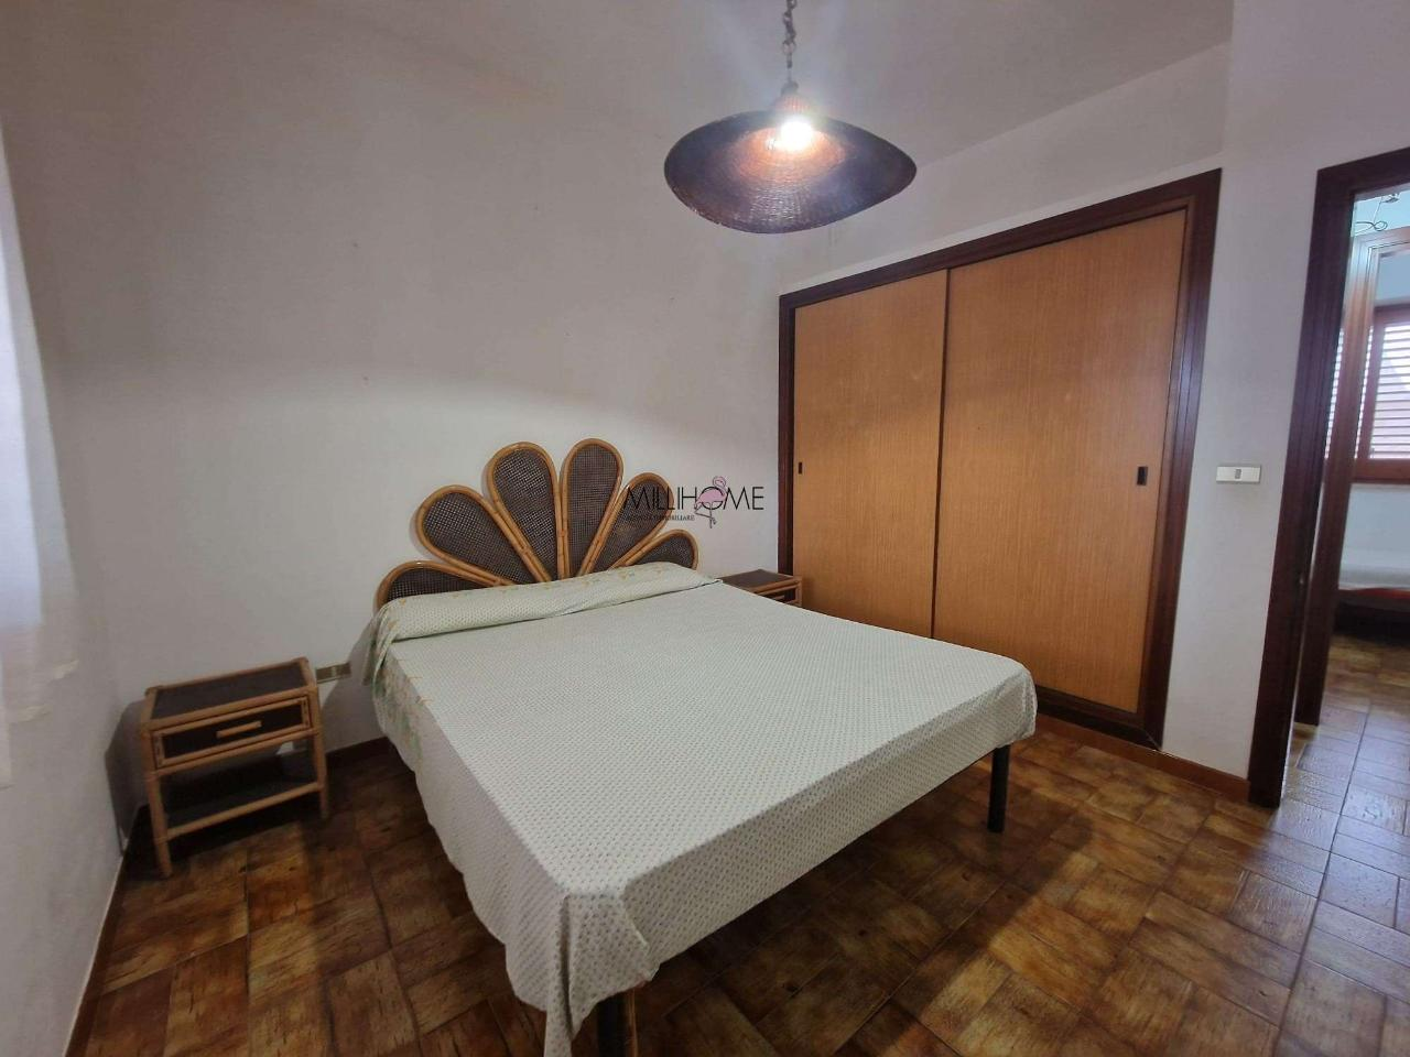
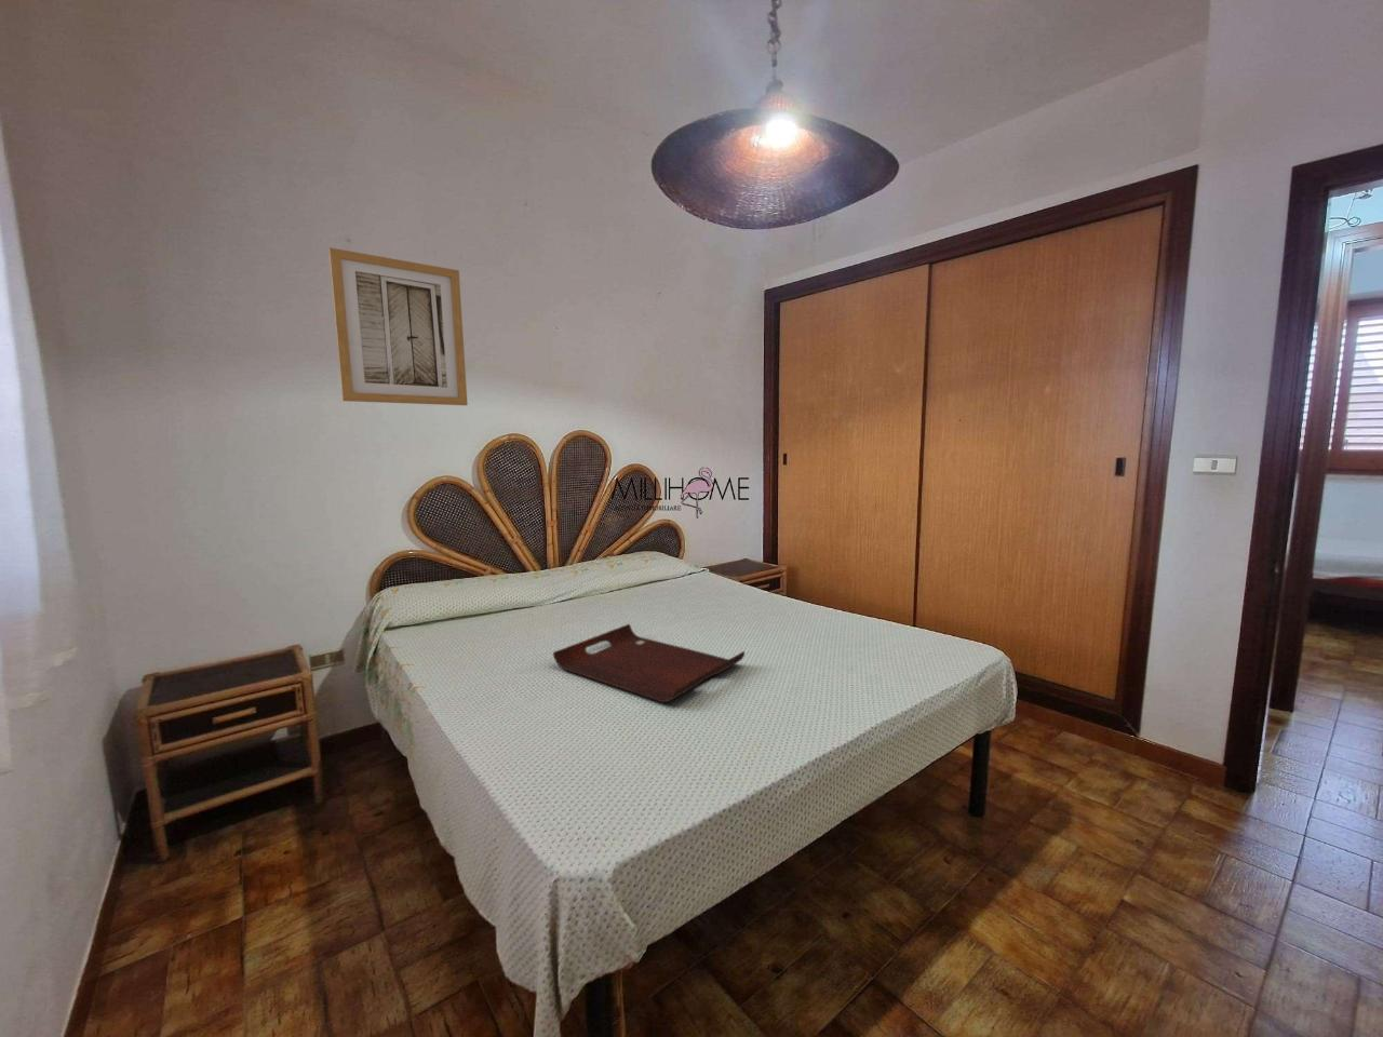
+ wall art [329,246,469,406]
+ serving tray [552,623,746,704]
